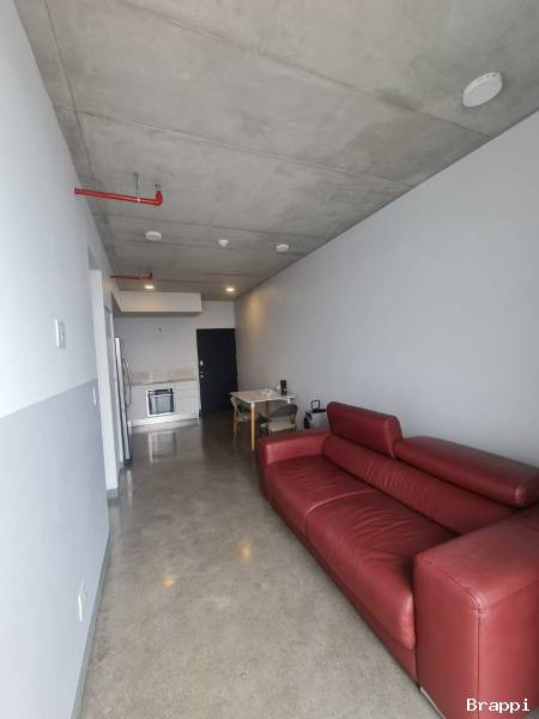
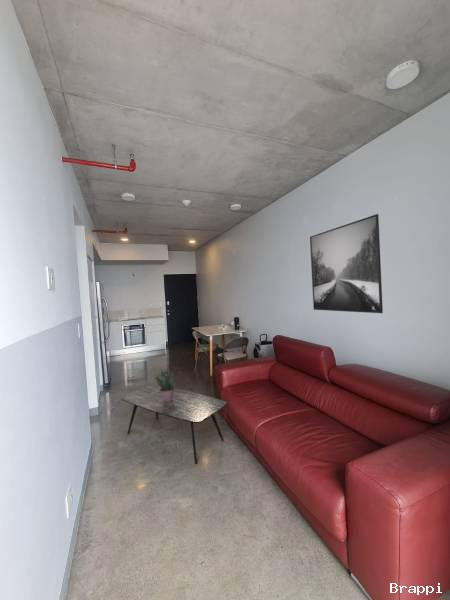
+ coffee table [120,384,228,465]
+ potted plant [153,366,176,401]
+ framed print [309,213,384,314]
